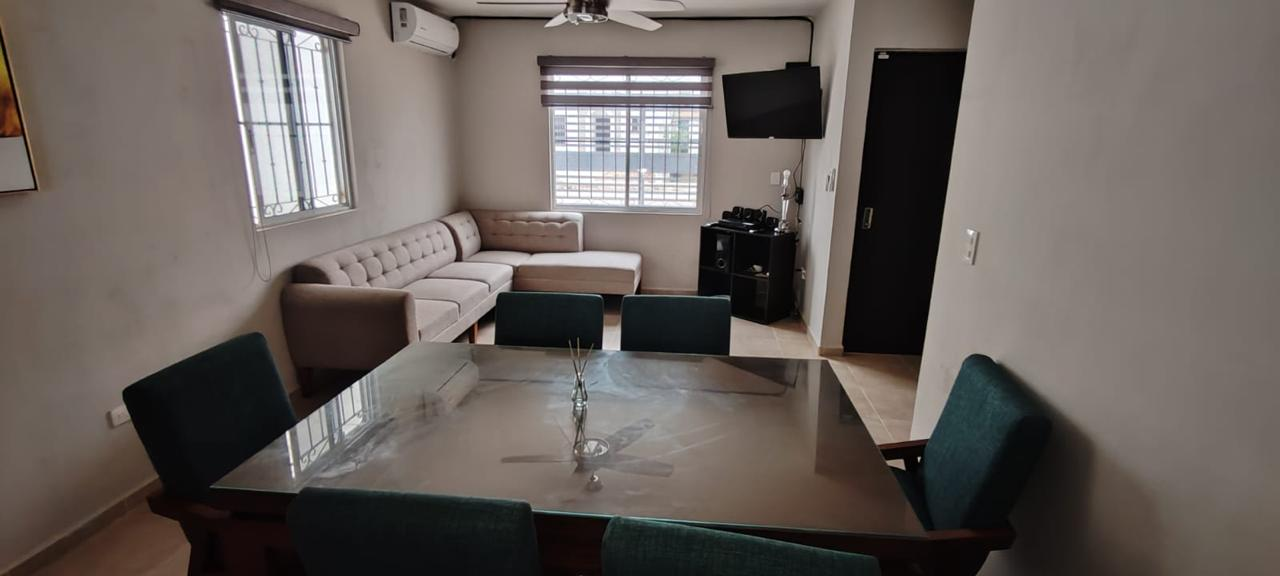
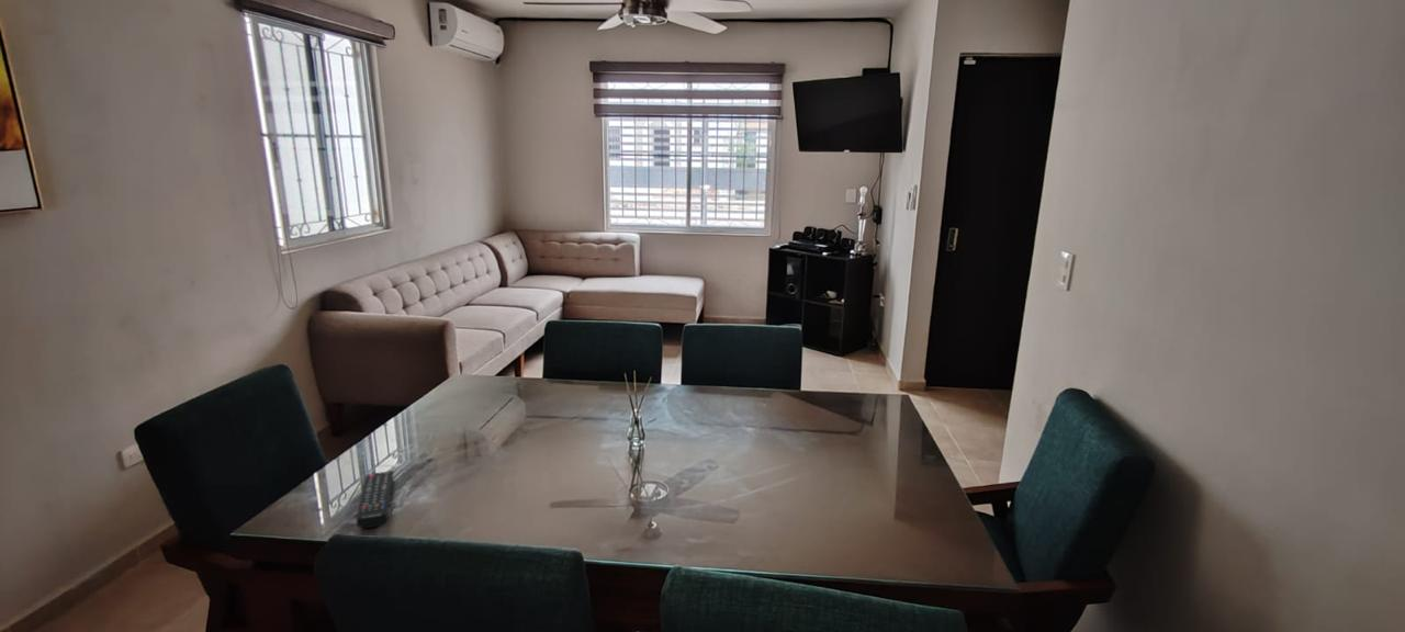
+ remote control [356,470,394,529]
